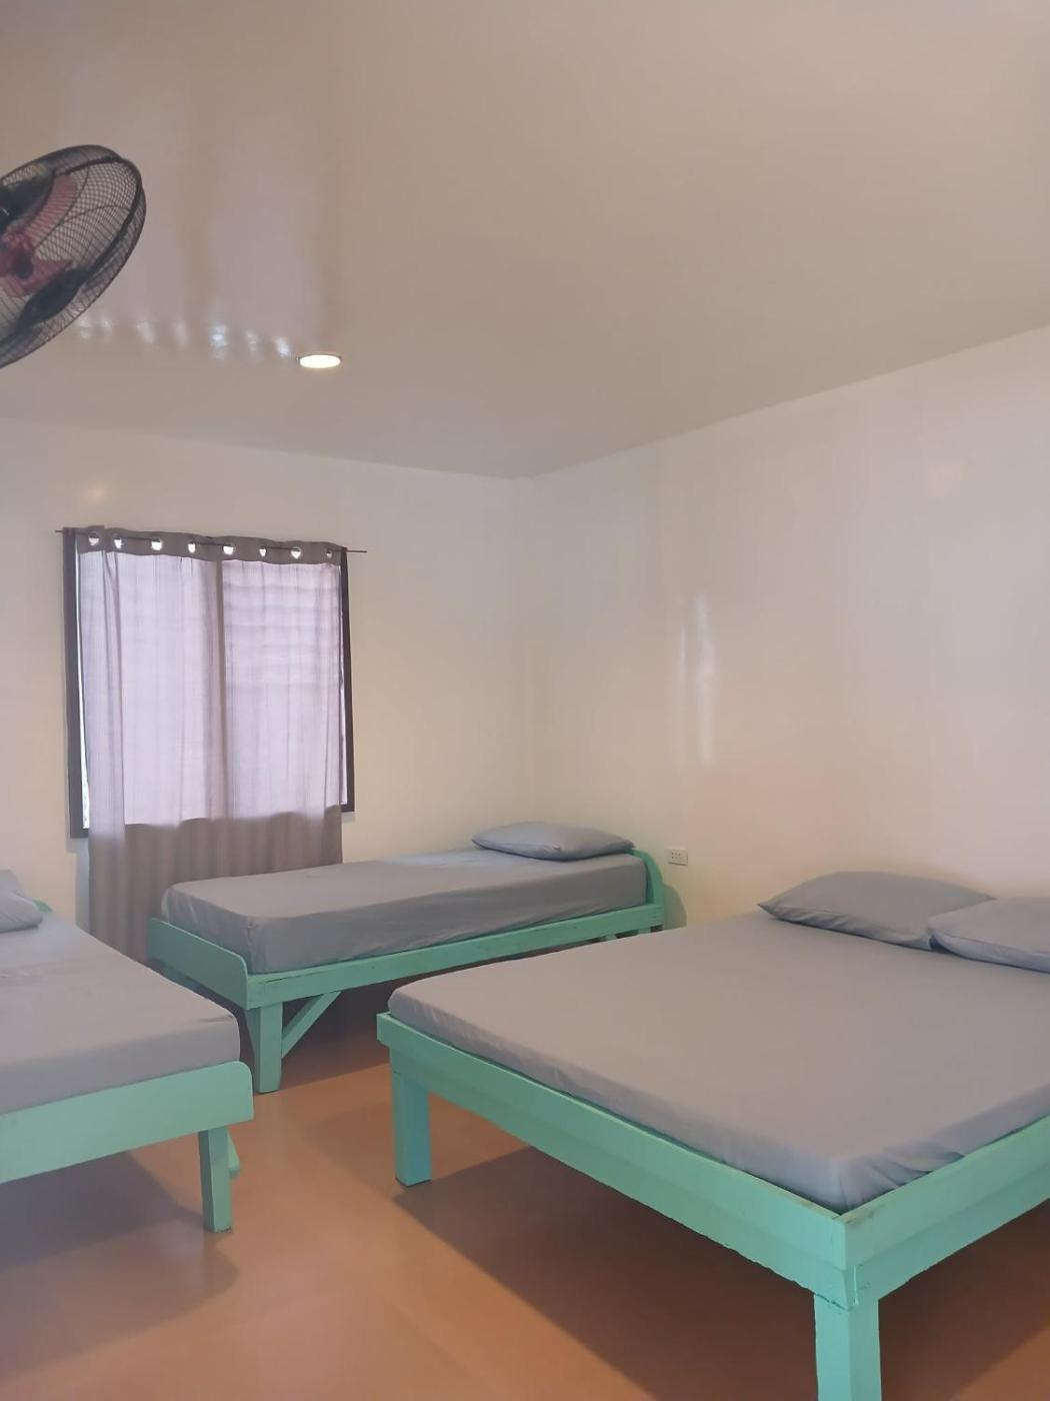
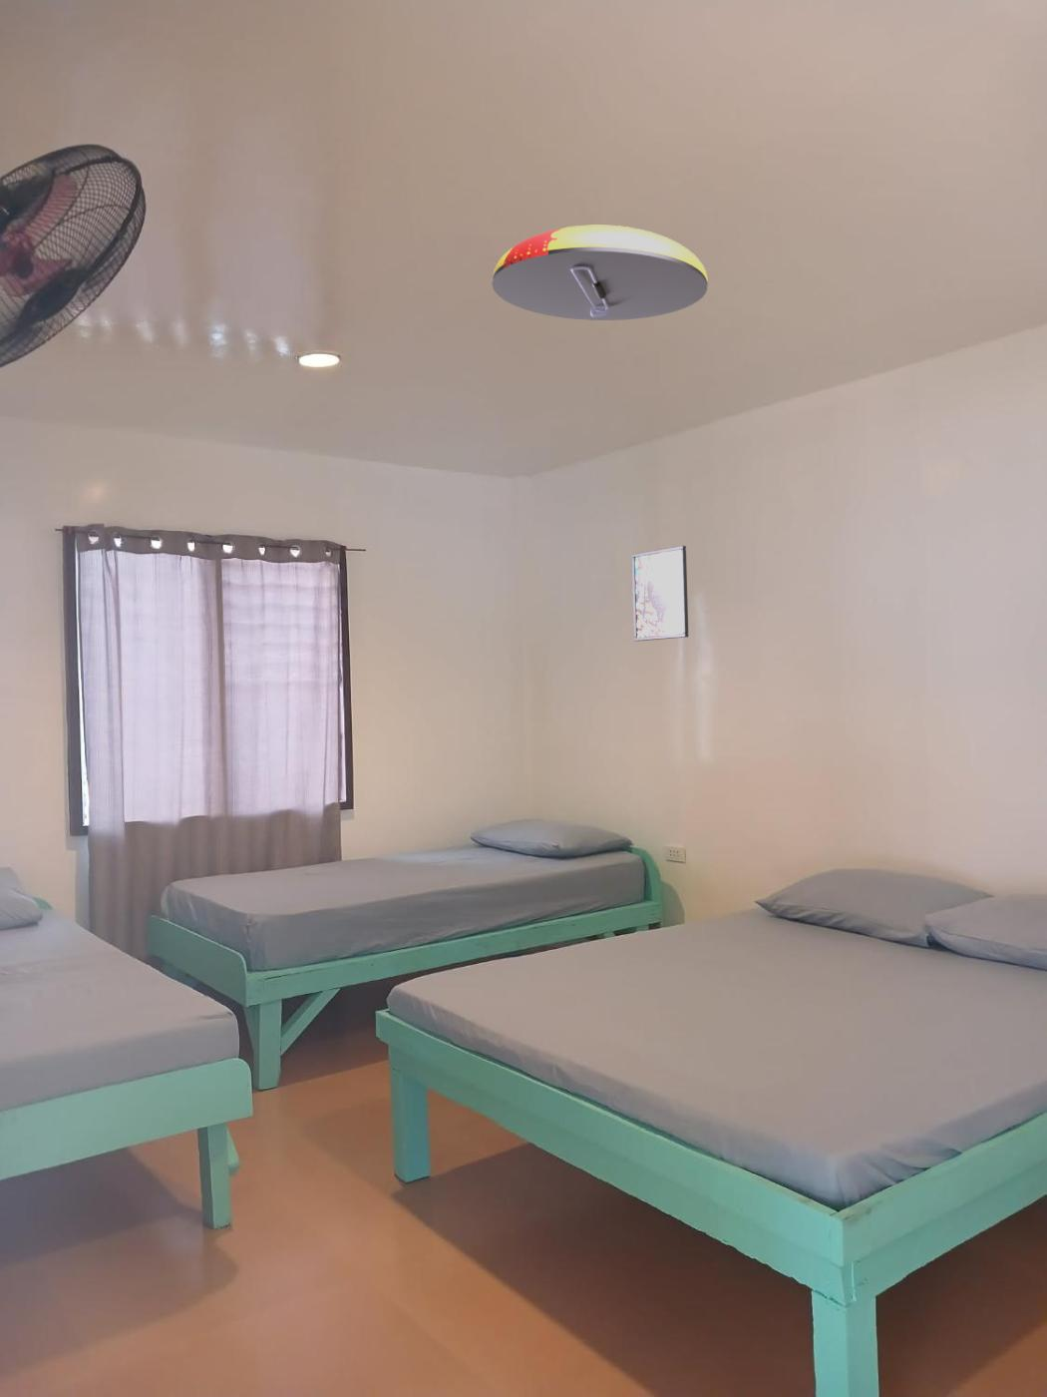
+ ceiling light [492,224,709,321]
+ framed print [631,544,690,641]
